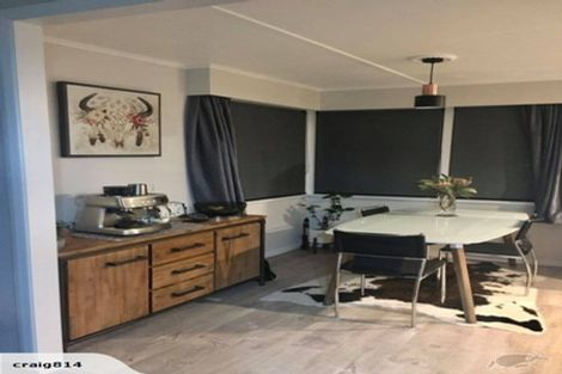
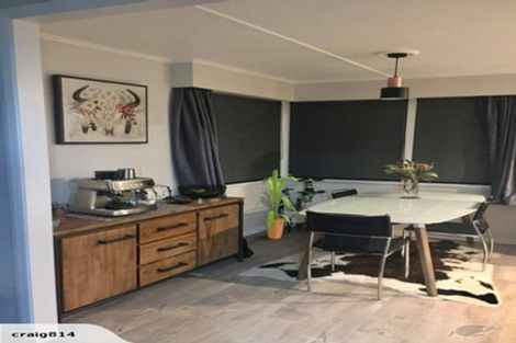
+ house plant [253,169,301,240]
